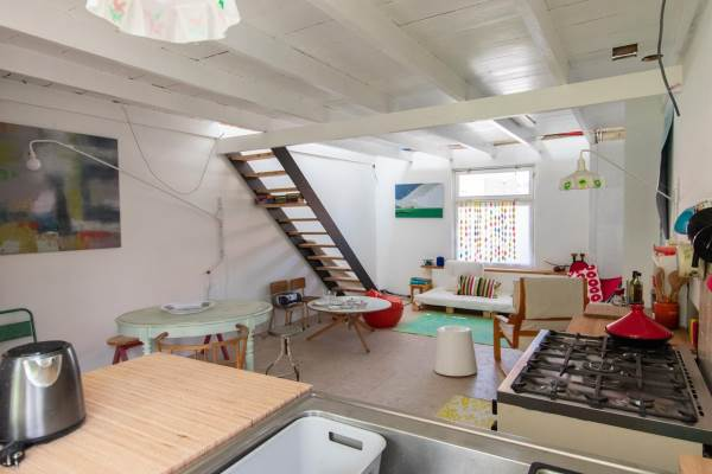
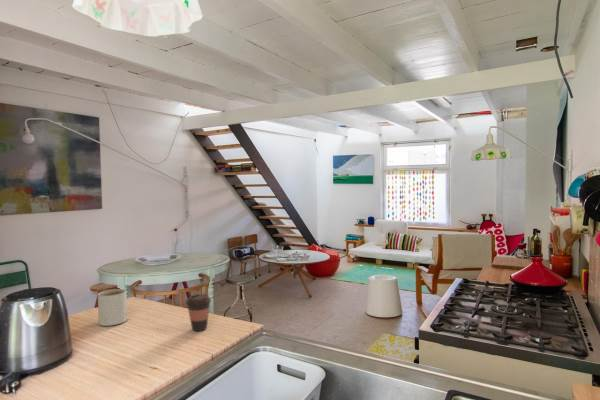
+ mug [97,288,128,327]
+ coffee cup [185,293,213,332]
